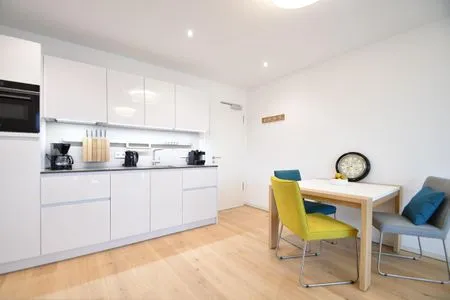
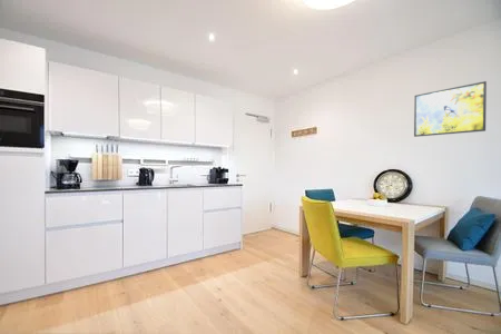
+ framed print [413,80,488,138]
